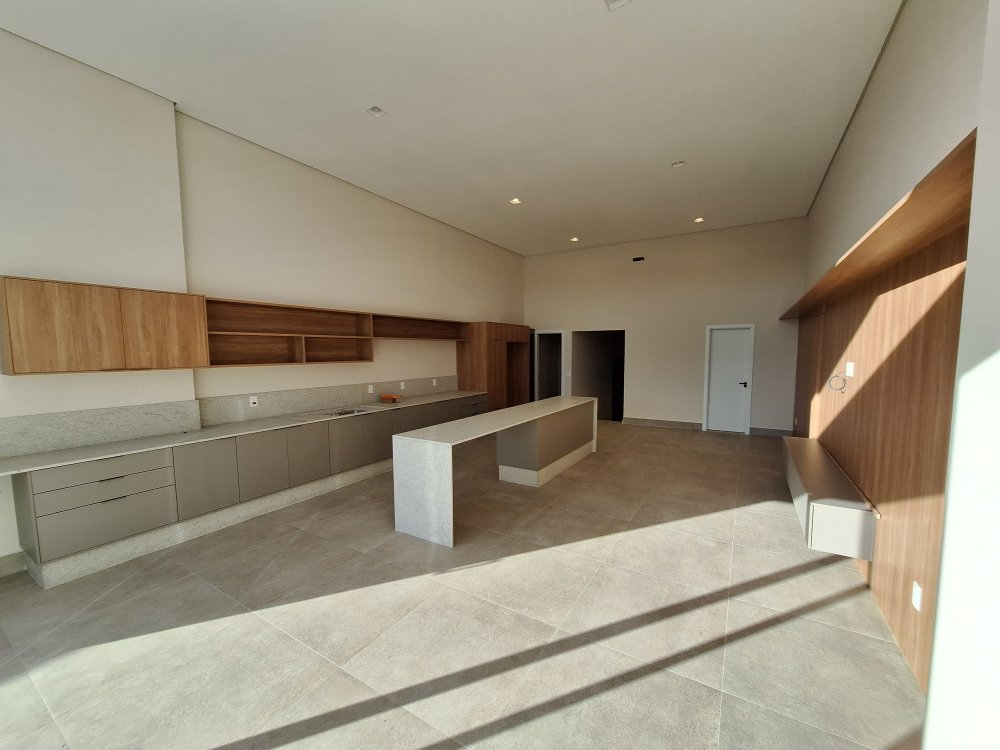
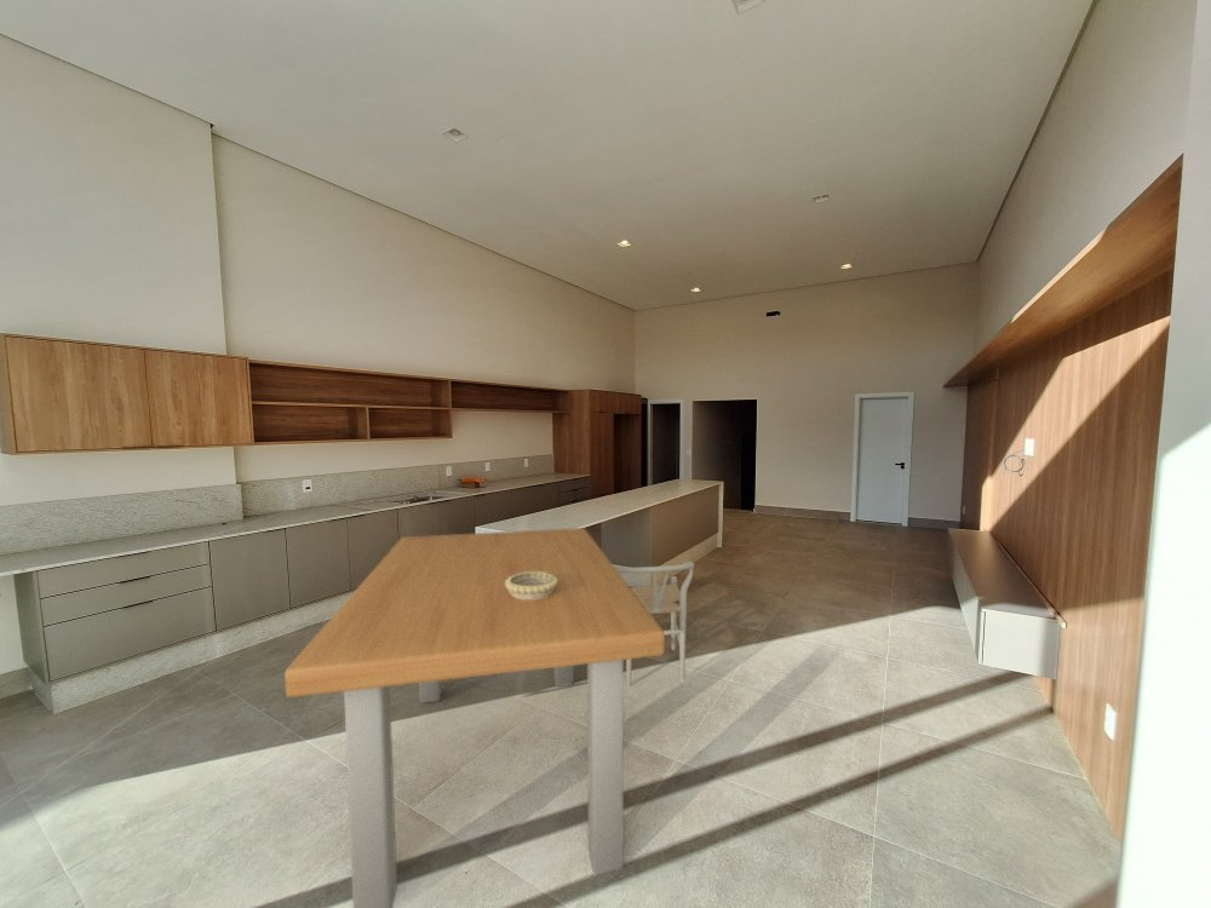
+ decorative bowl [505,571,558,599]
+ dining table [283,527,666,908]
+ chair [614,561,696,688]
